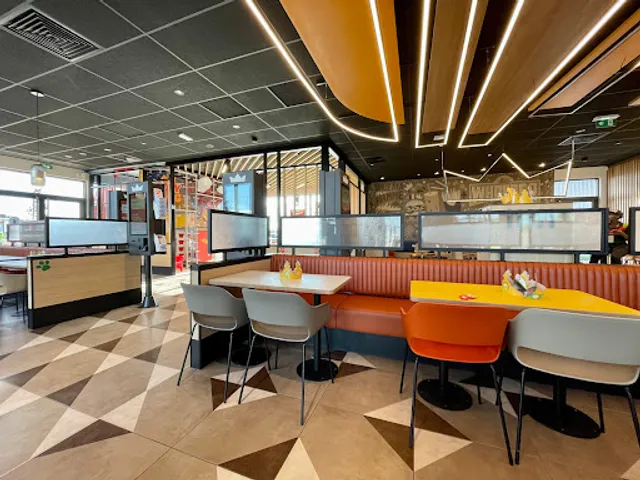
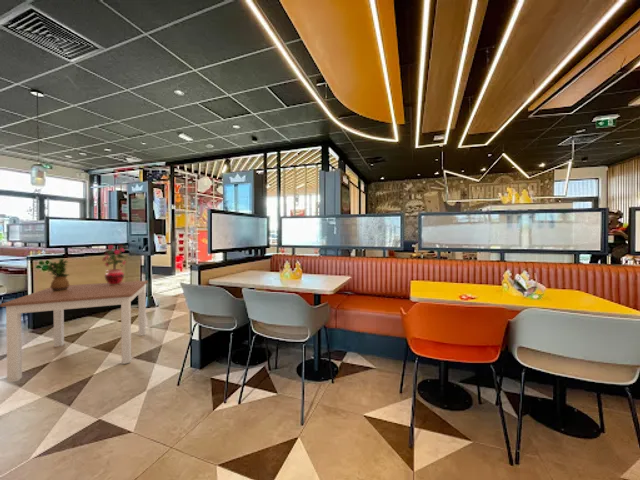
+ potted plant [45,257,70,292]
+ dining table [0,280,149,384]
+ potted flower [102,243,127,285]
